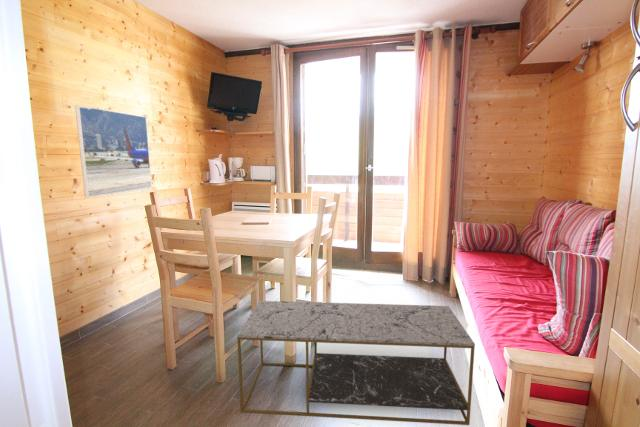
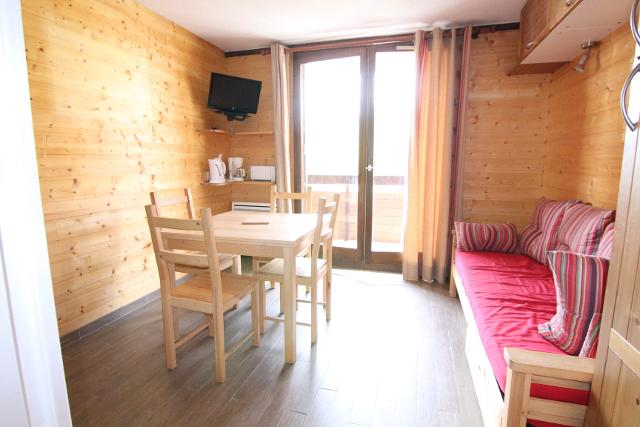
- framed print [74,104,153,198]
- coffee table [236,300,476,426]
